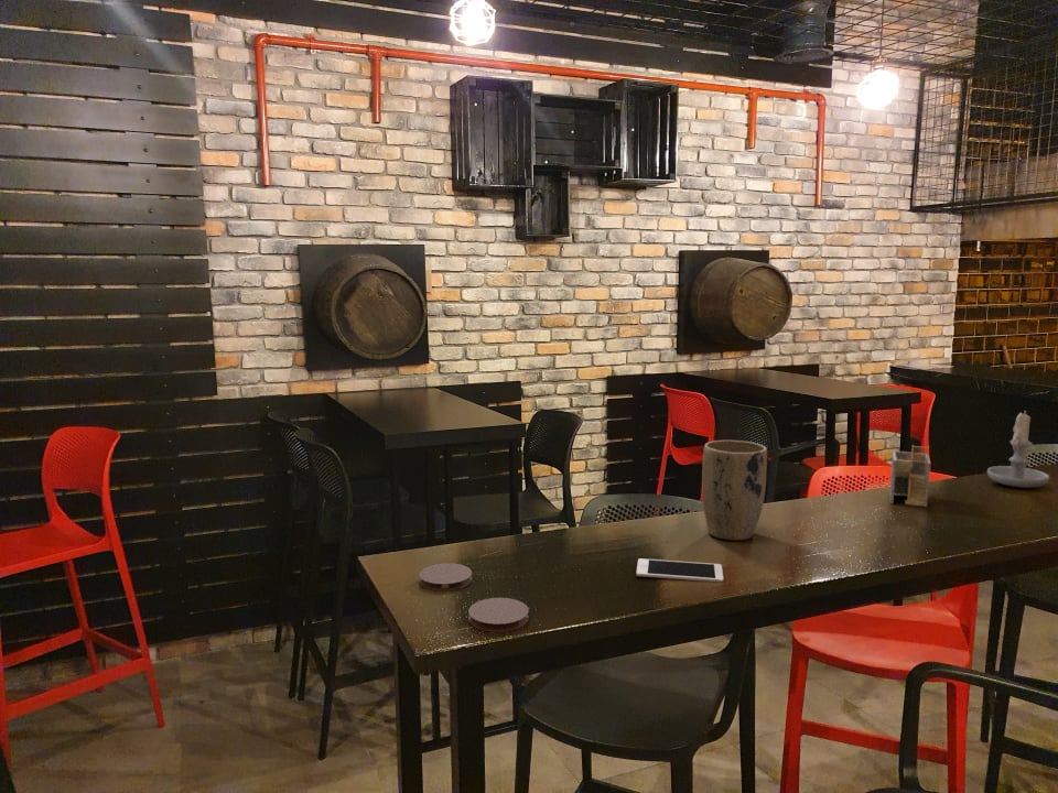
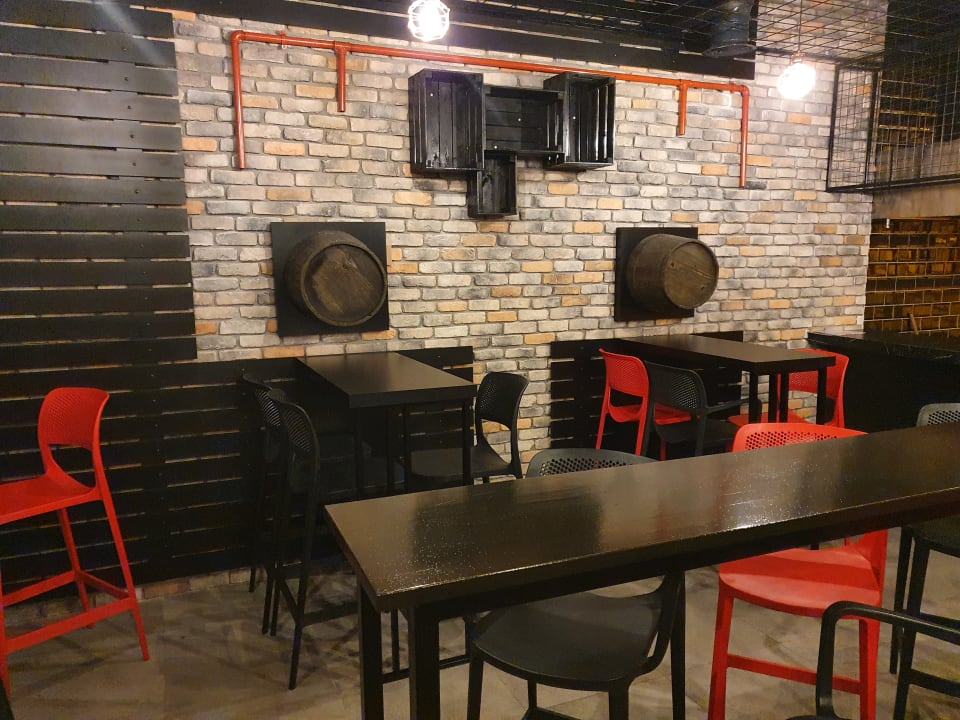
- coaster [467,597,529,633]
- coaster [418,563,473,591]
- cell phone [635,557,724,583]
- plant pot [701,439,768,542]
- napkin holder [888,444,931,508]
- candle [986,410,1050,489]
